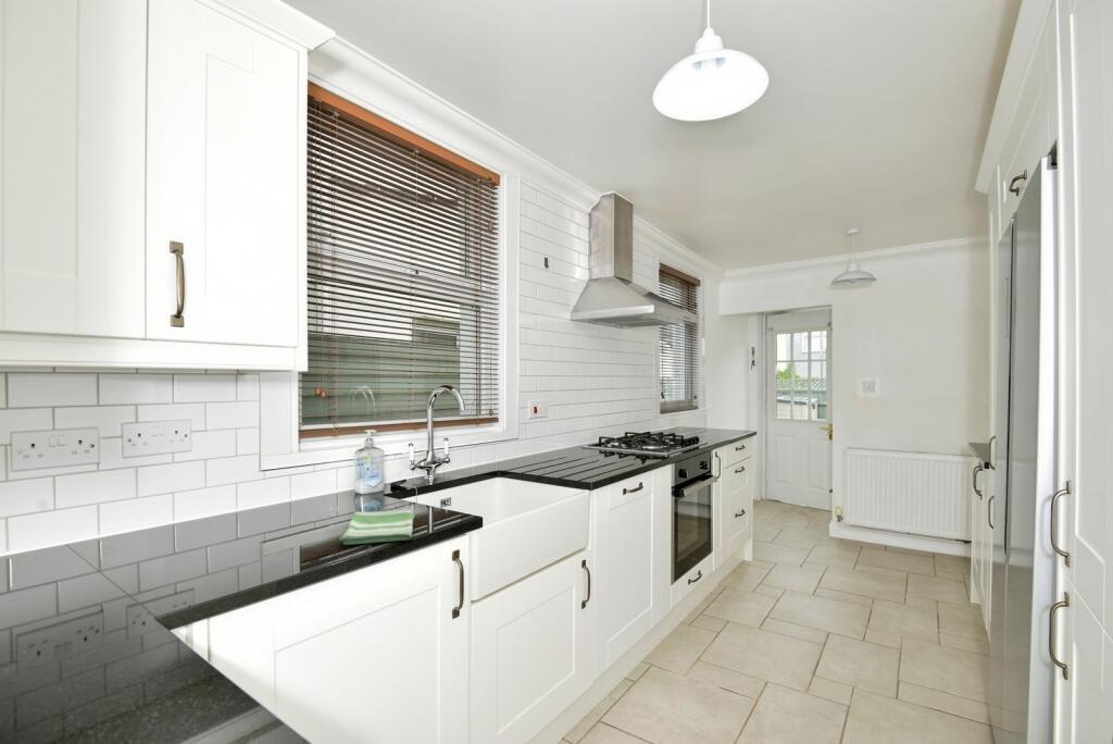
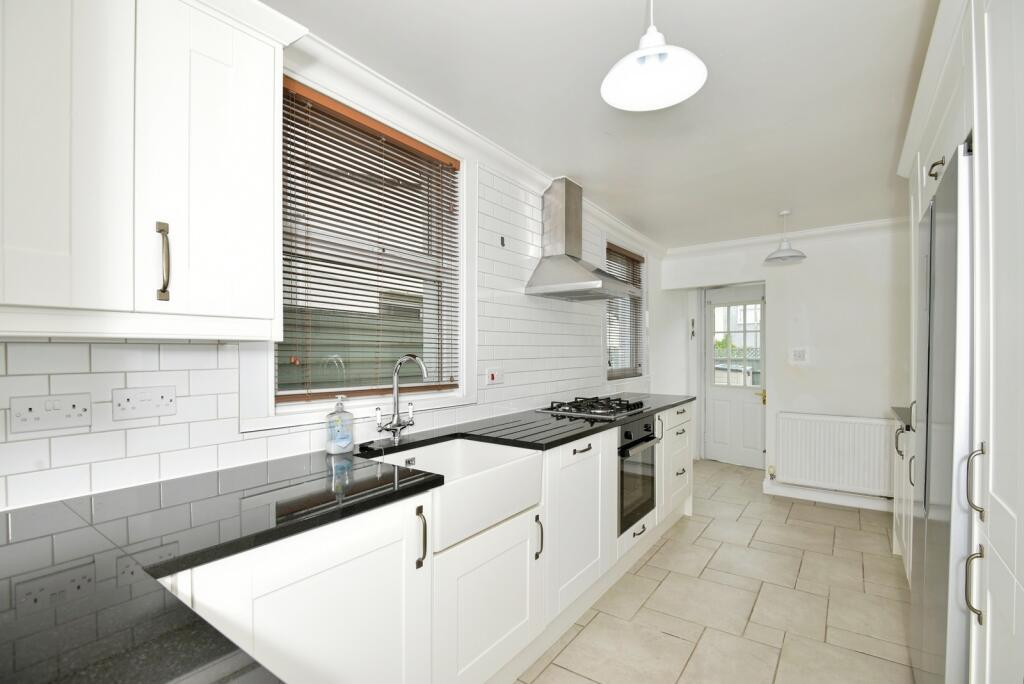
- dish towel [338,508,414,546]
